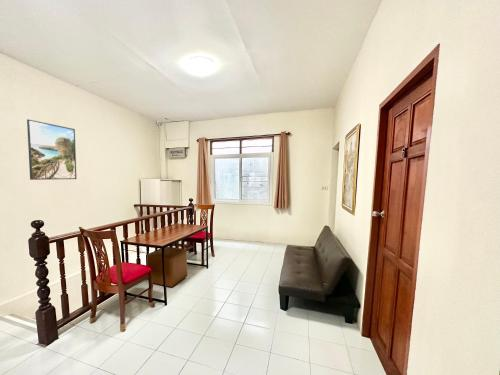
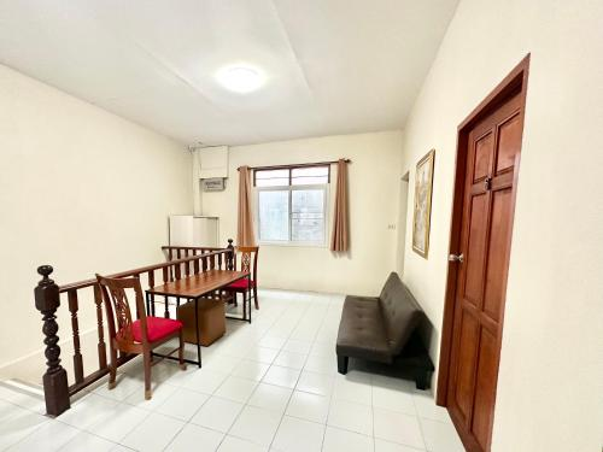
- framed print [26,118,78,181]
